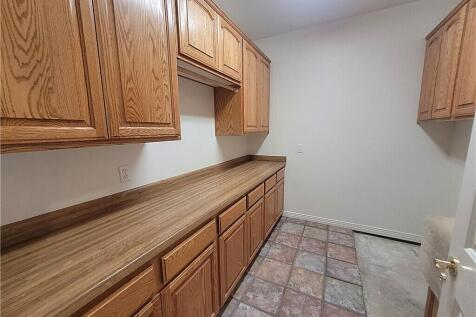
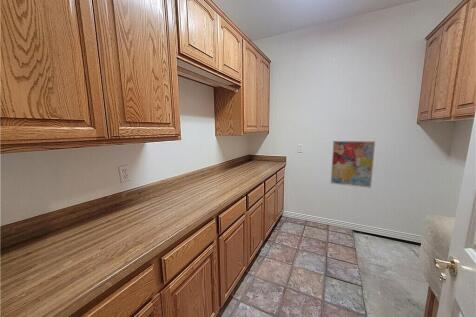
+ wall art [330,140,376,189]
